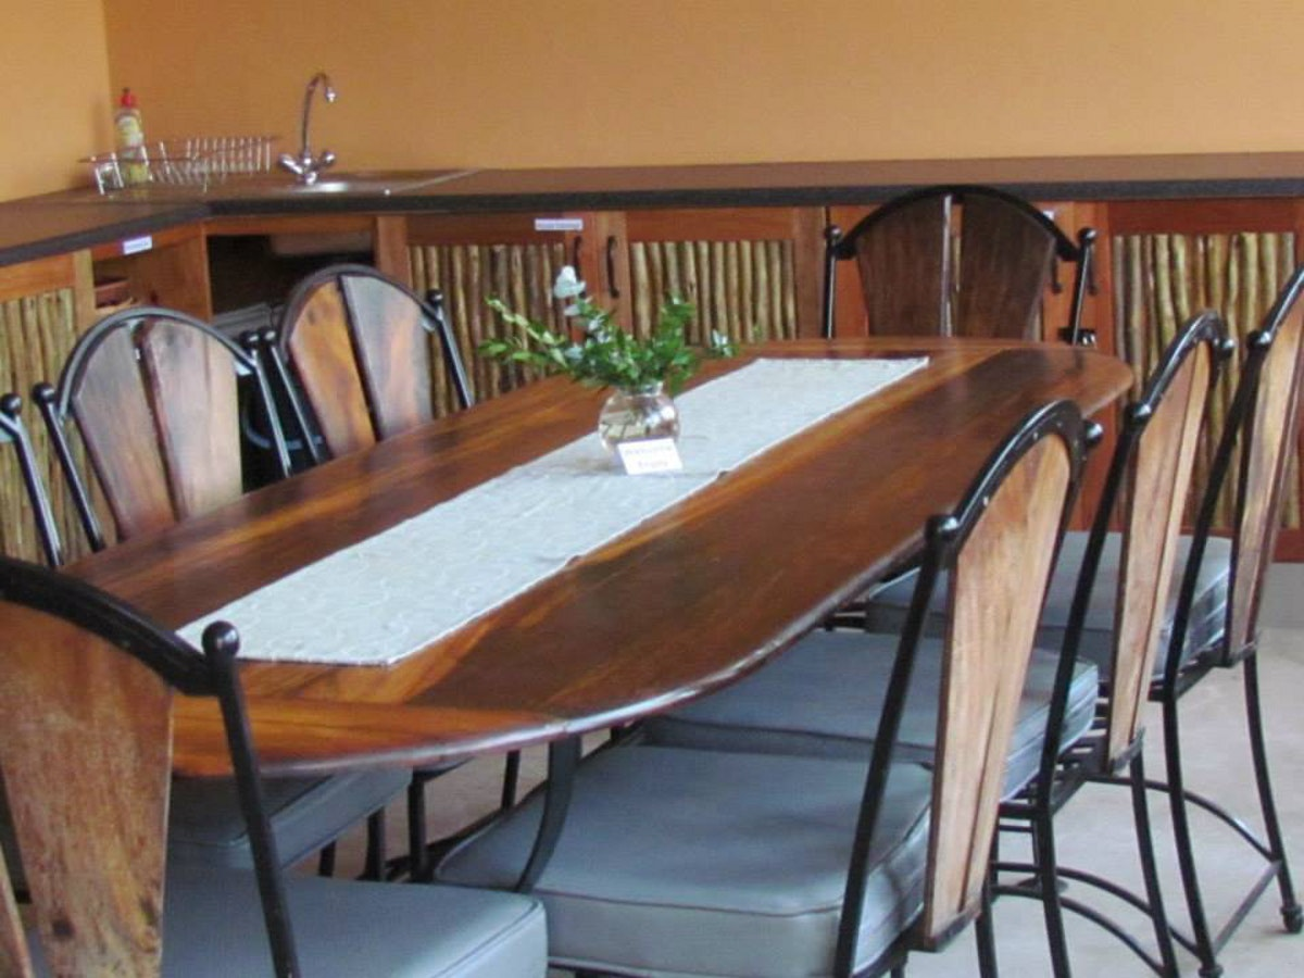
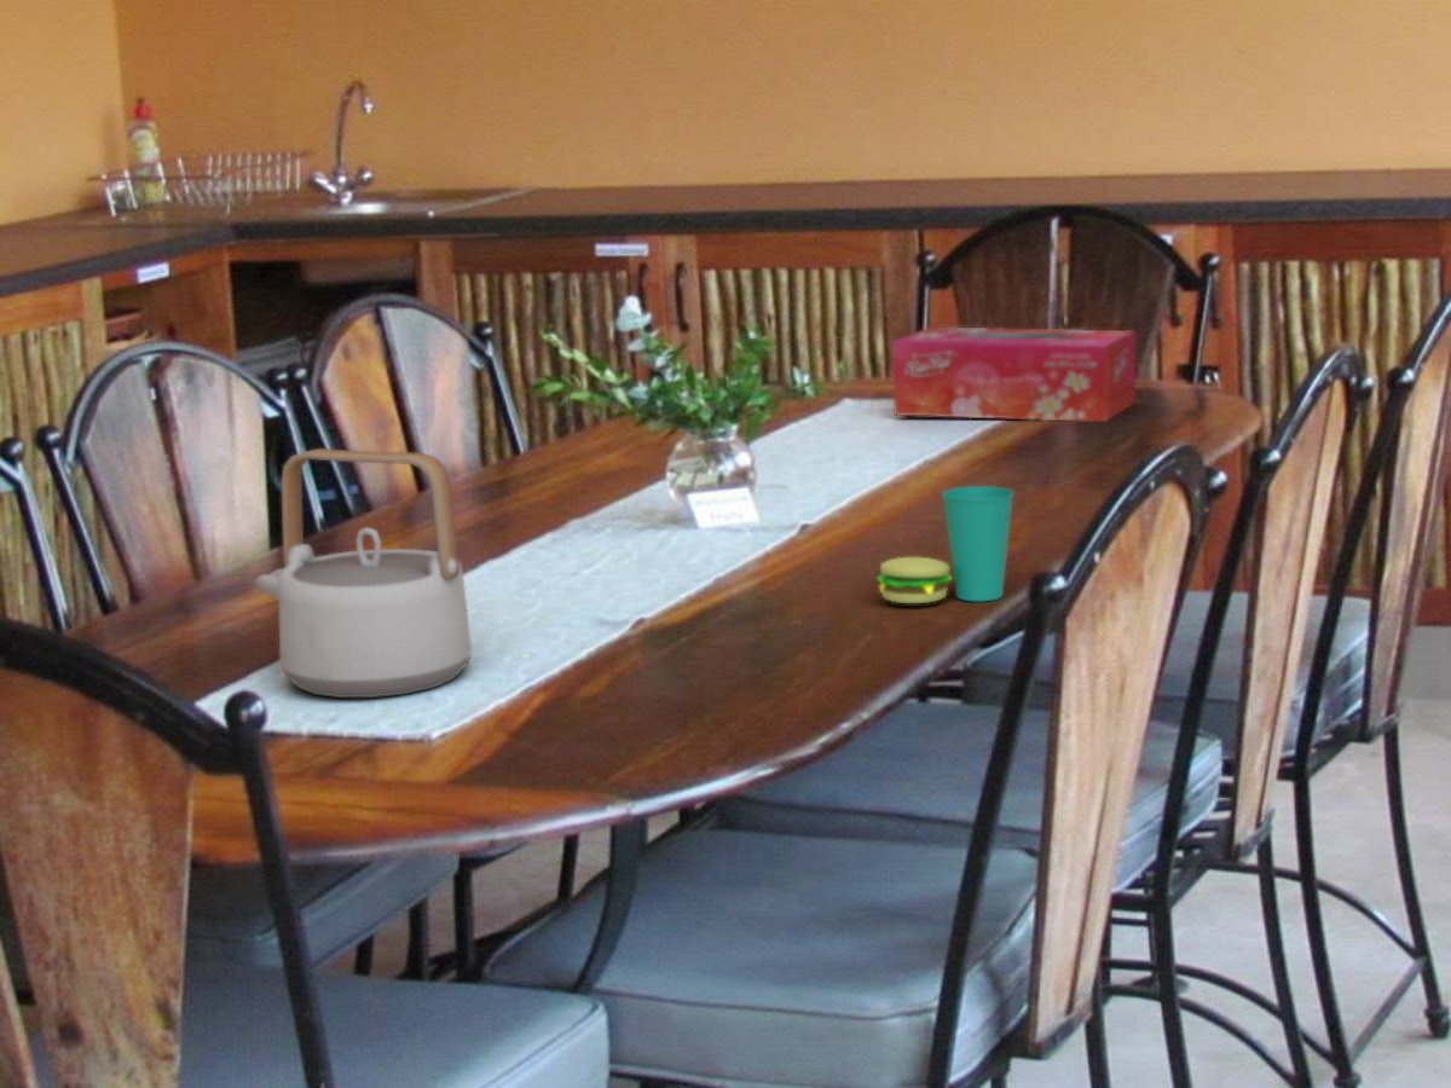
+ teapot [254,447,473,699]
+ tissue box [891,326,1137,423]
+ cup [877,485,1016,604]
